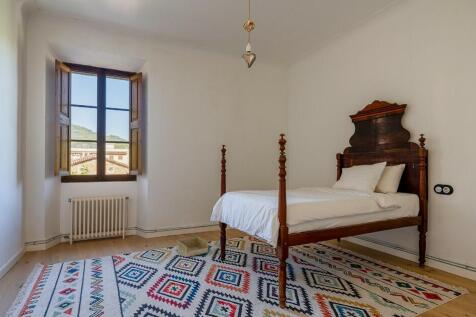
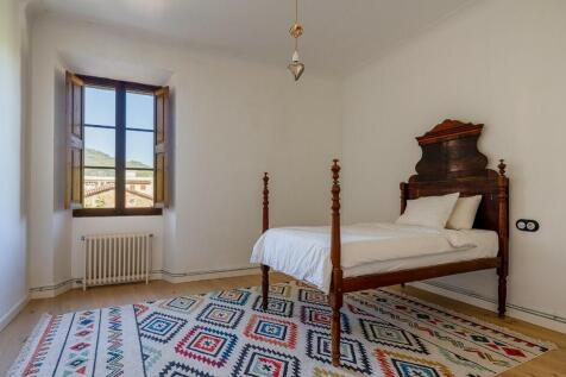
- storage bin [176,235,209,258]
